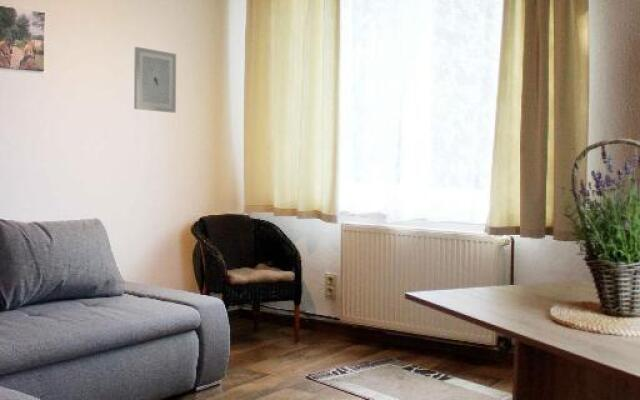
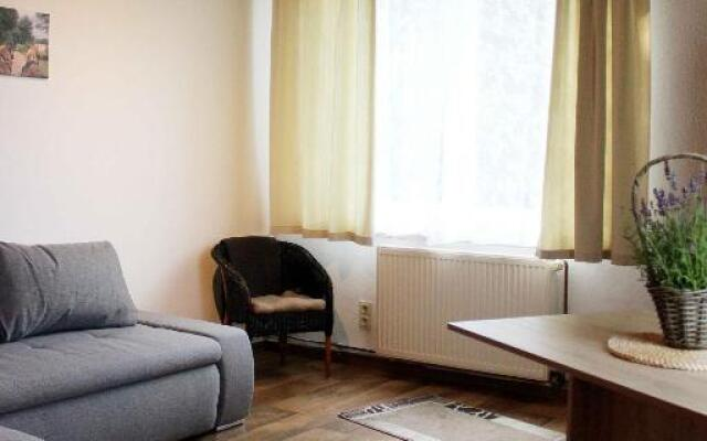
- wall art [133,46,177,114]
